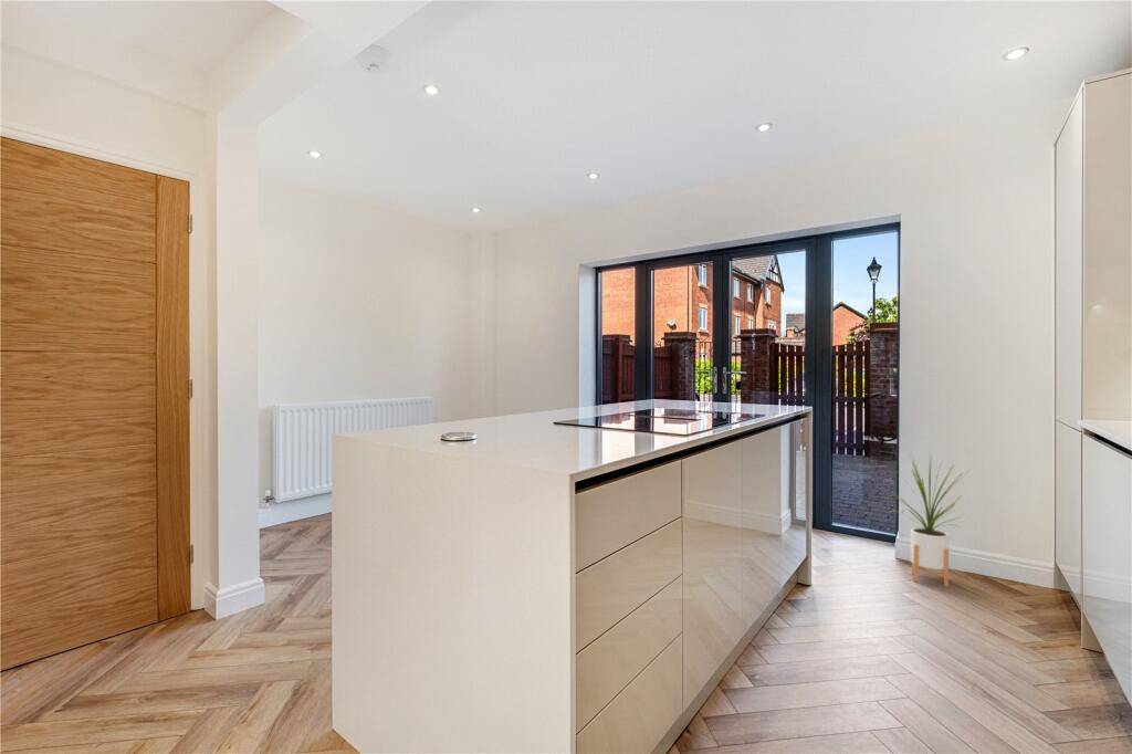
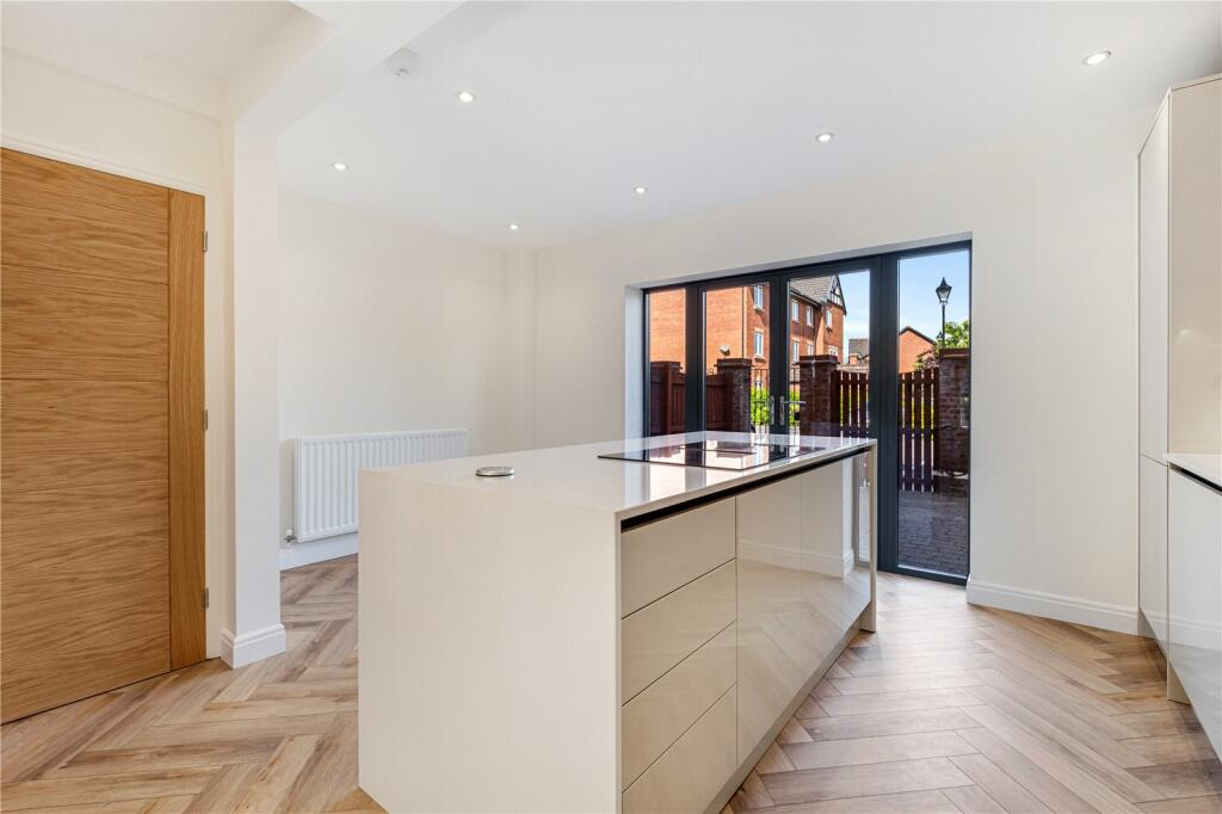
- house plant [888,450,971,588]
